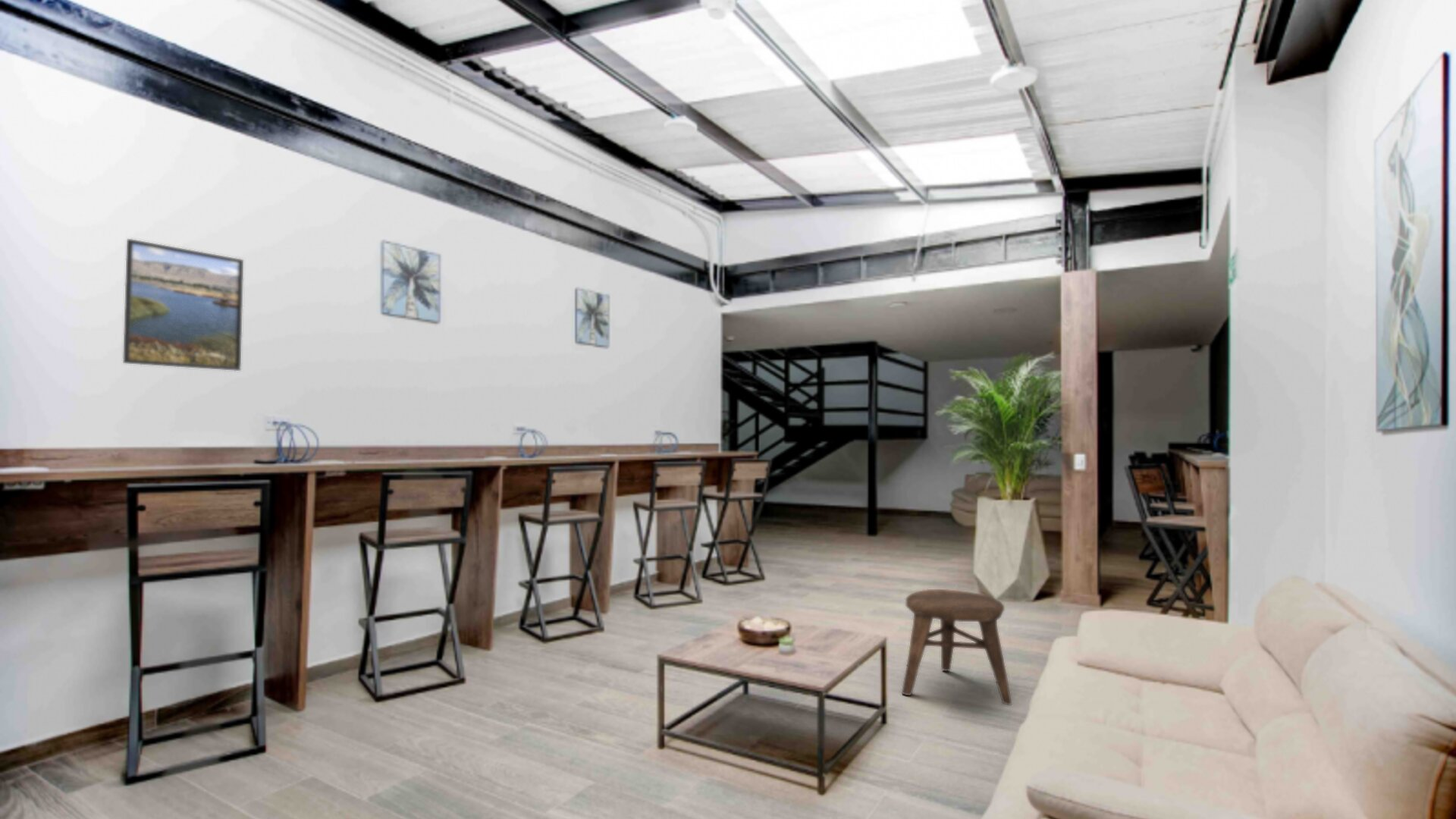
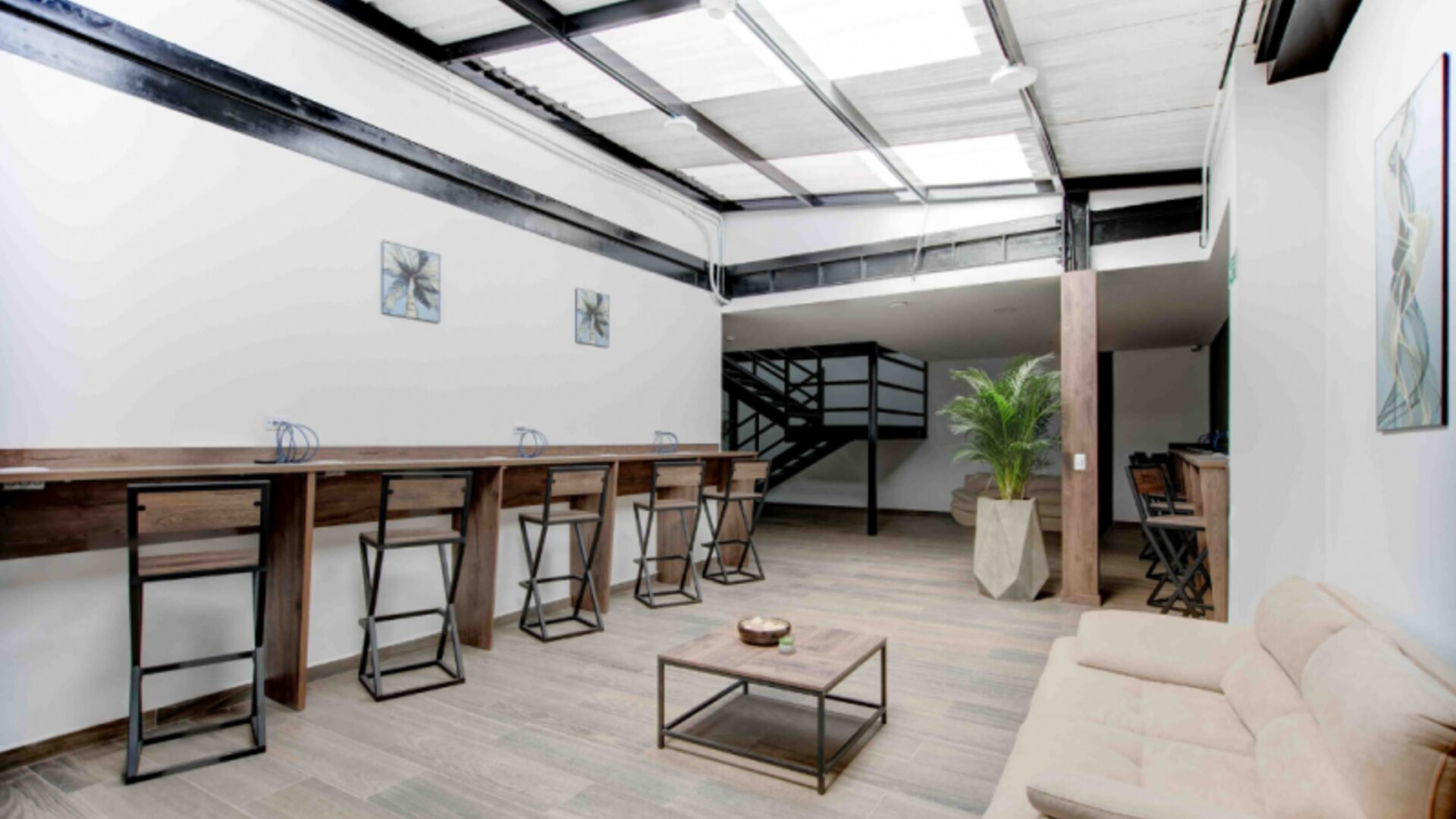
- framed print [122,238,244,372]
- stool [901,588,1012,706]
